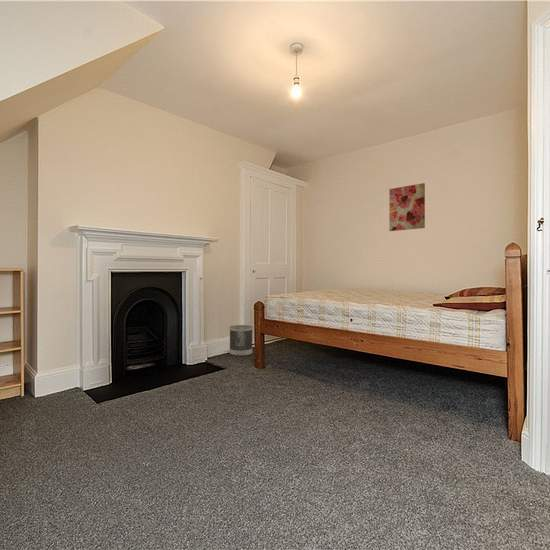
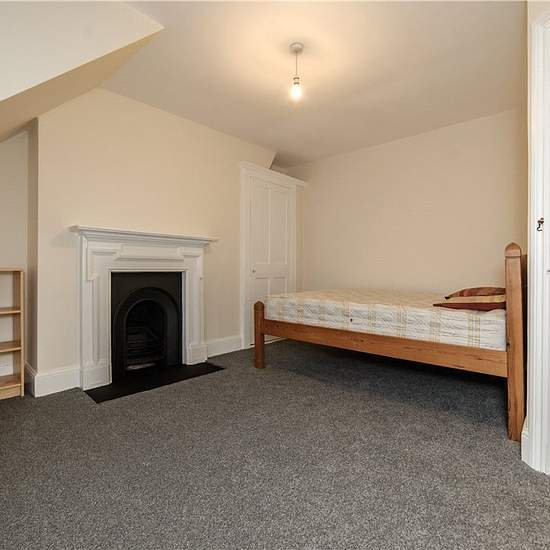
- wastebasket [229,324,254,357]
- wall art [388,182,426,232]
